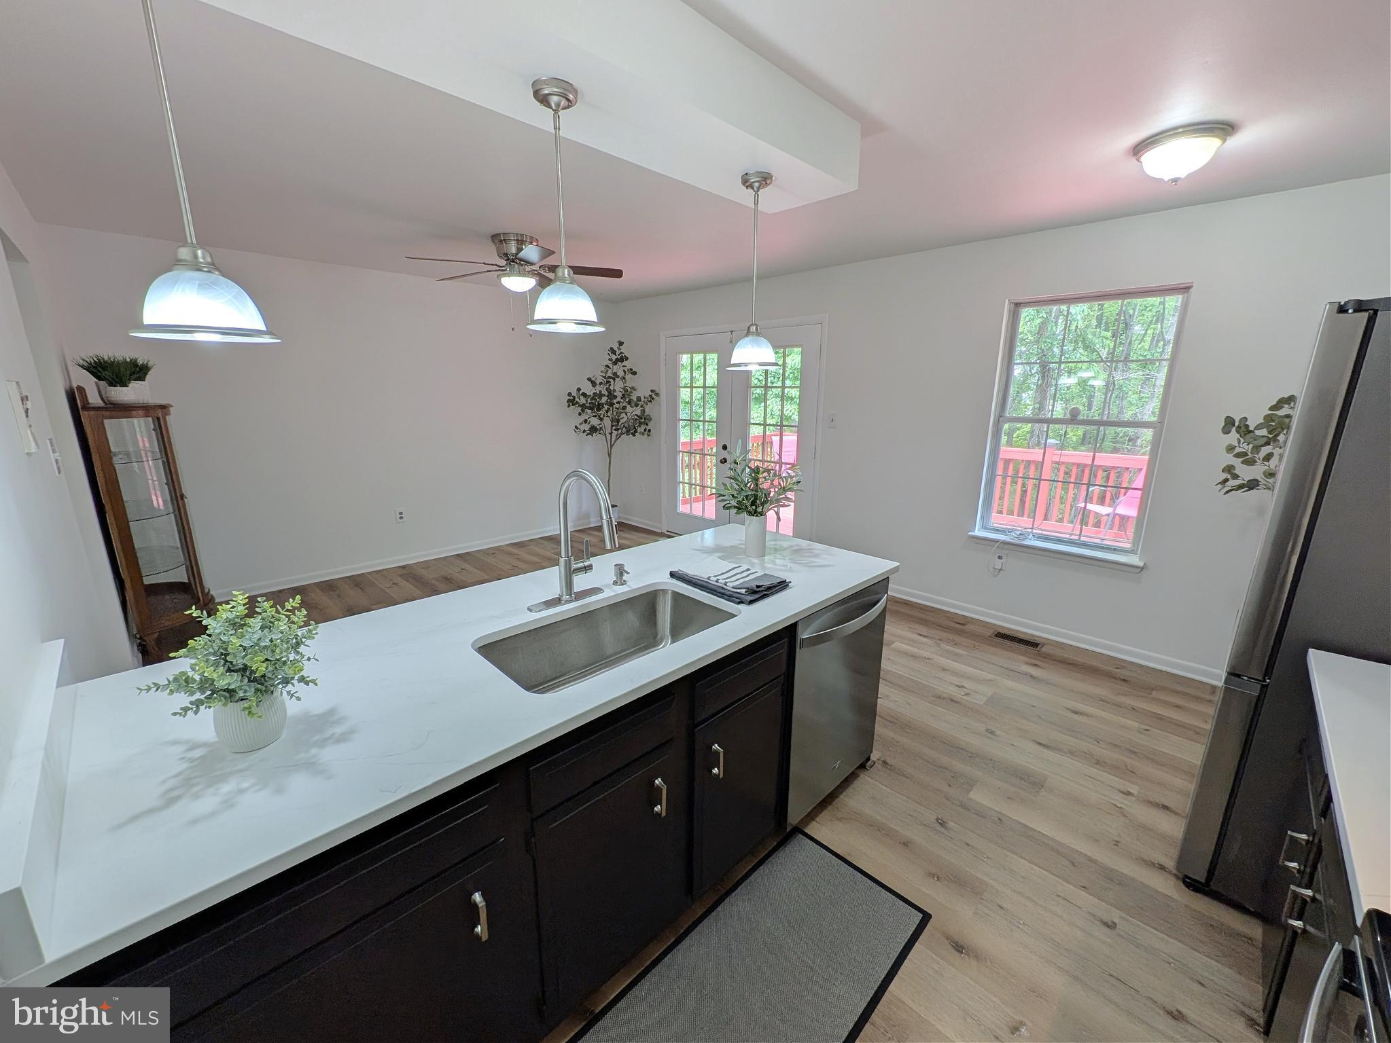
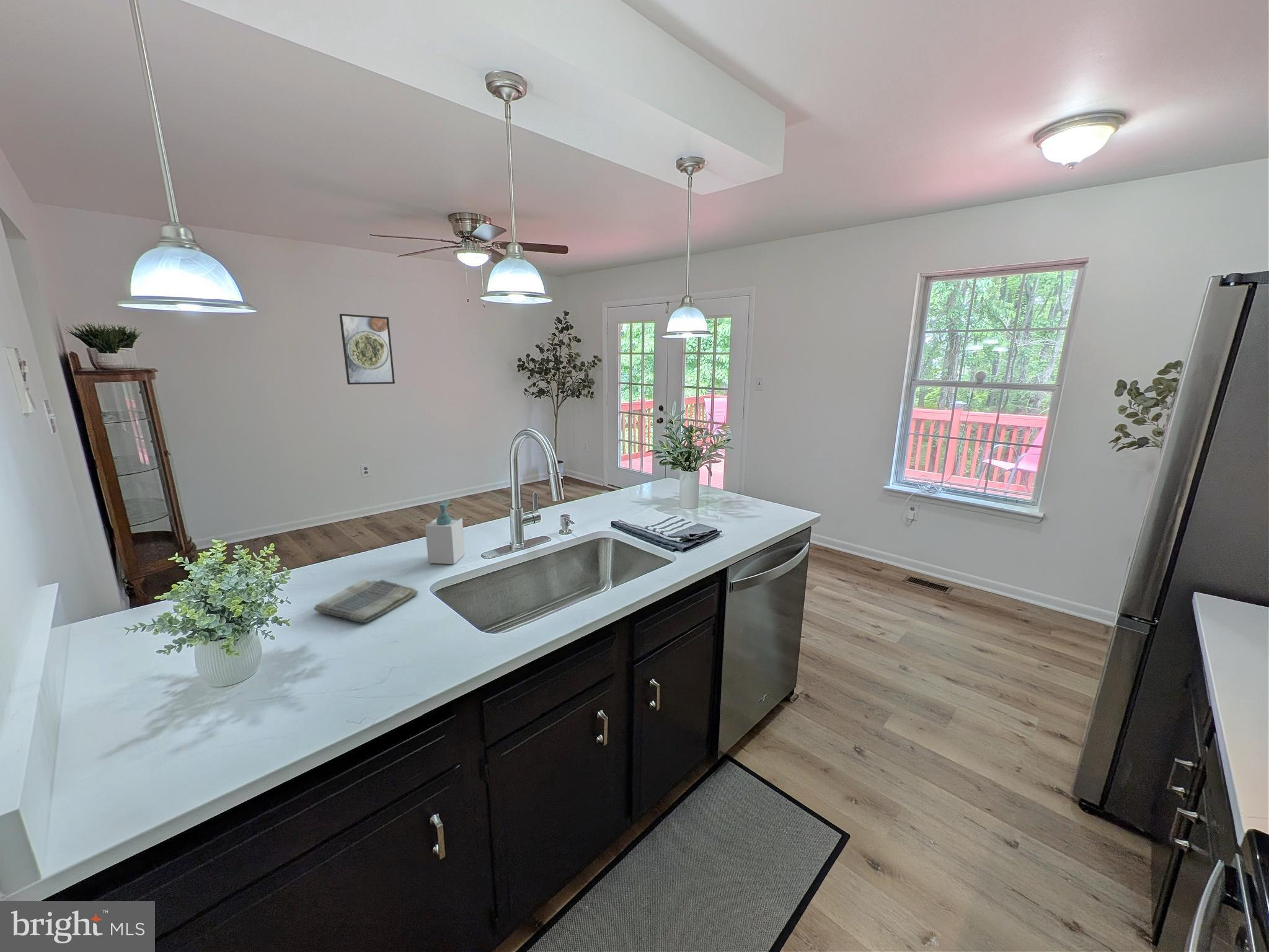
+ soap bottle [425,500,466,565]
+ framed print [338,313,396,385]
+ dish towel [313,578,418,624]
